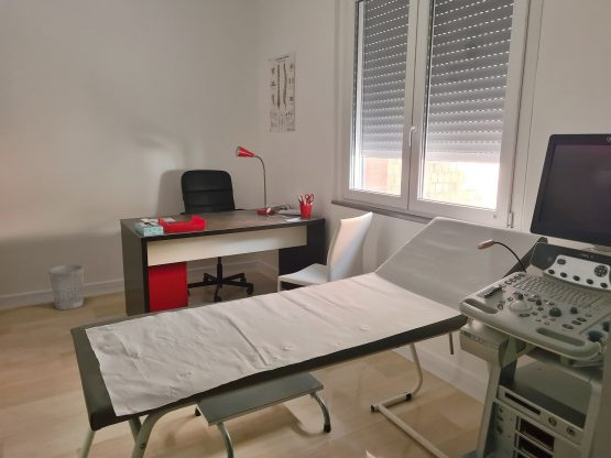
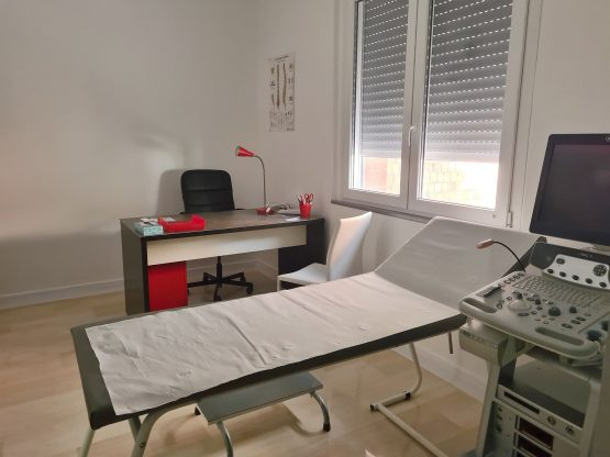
- wastebasket [47,263,85,310]
